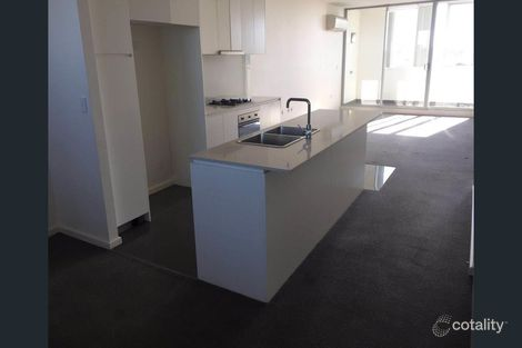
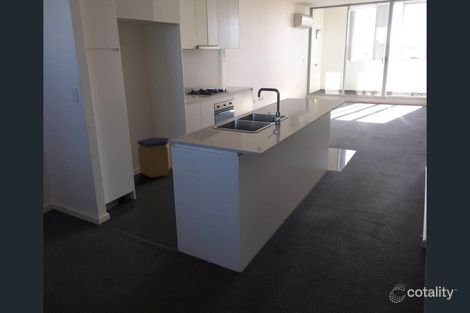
+ trash can [137,137,171,179]
